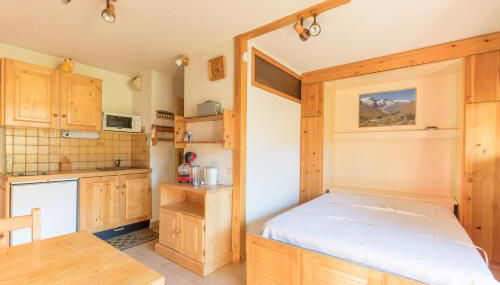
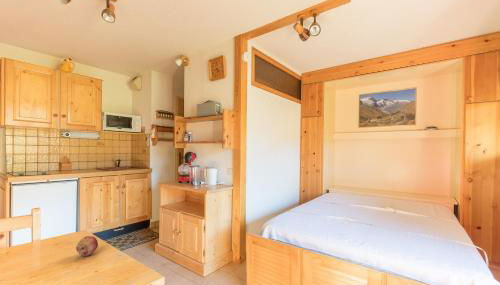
+ fruit [75,235,99,257]
